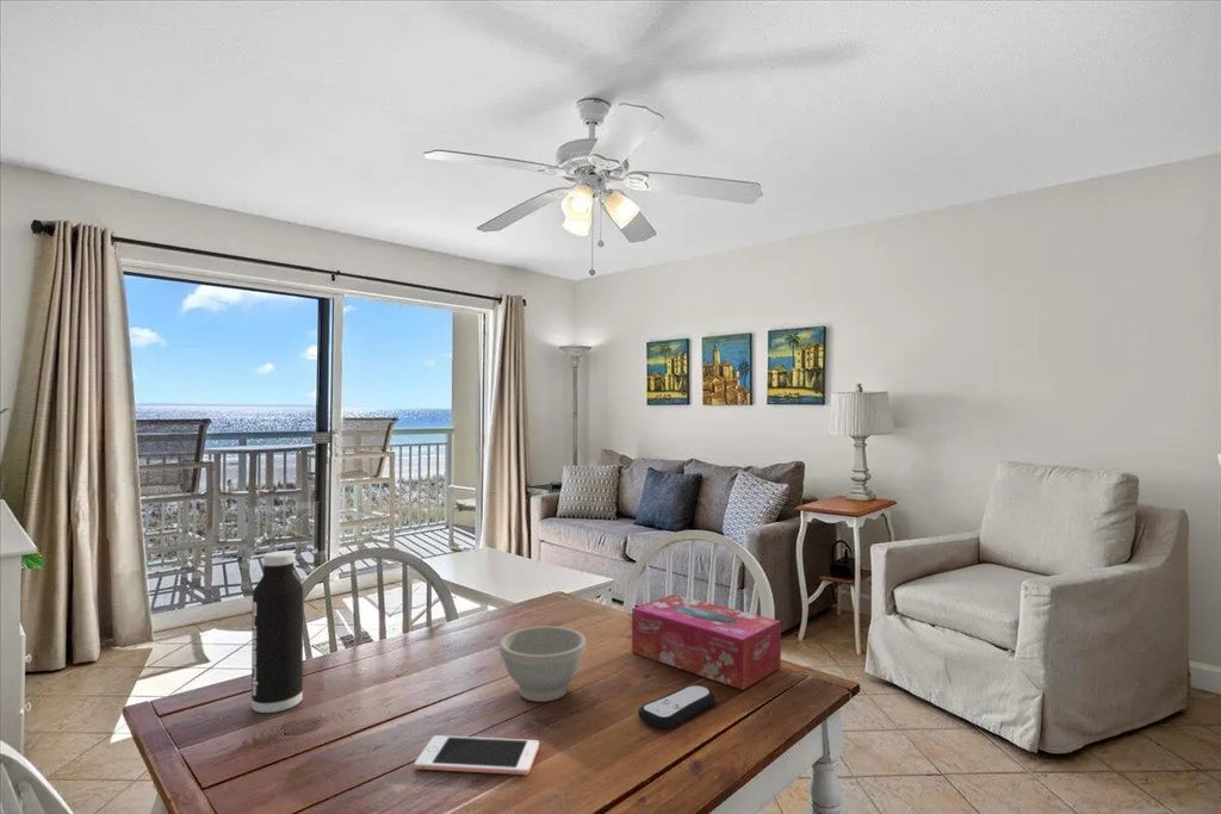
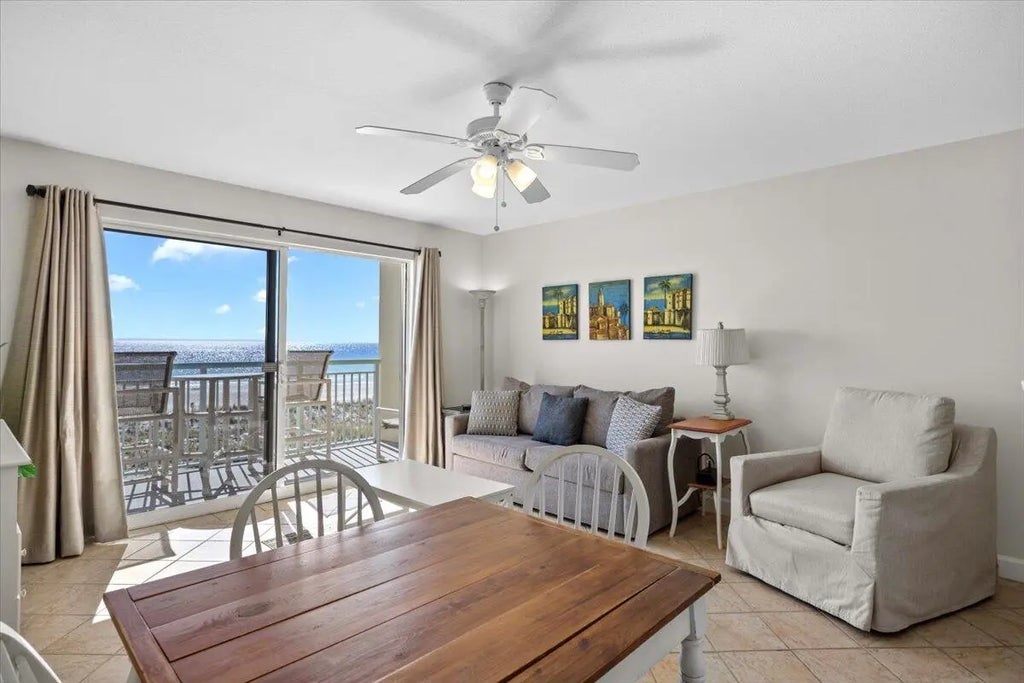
- tissue box [631,594,782,691]
- bowl [498,626,588,703]
- water bottle [250,549,304,714]
- cell phone [414,734,540,776]
- remote control [637,684,715,729]
